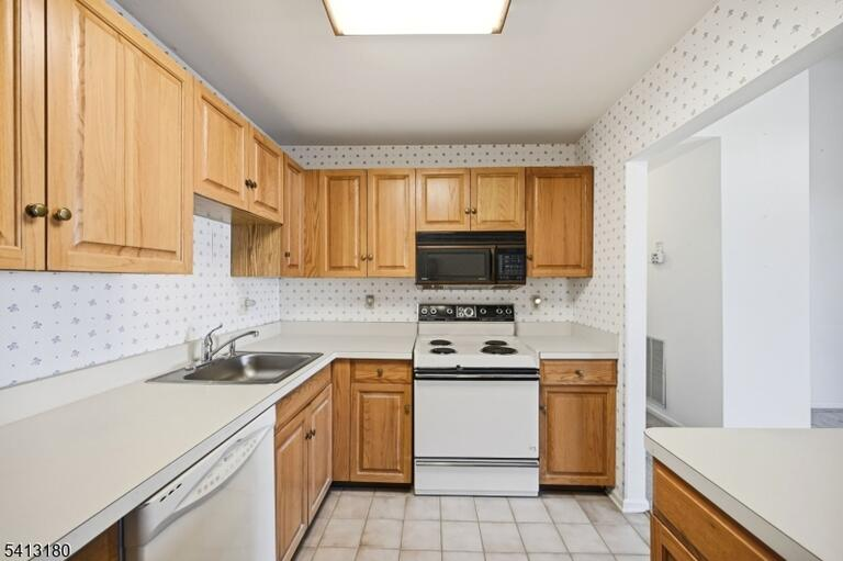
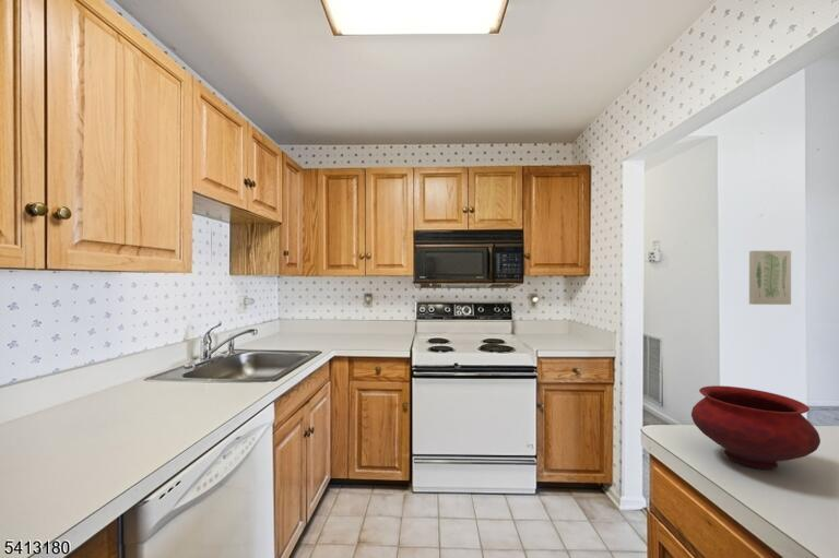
+ bowl [690,384,822,471]
+ wall art [748,250,792,306]
